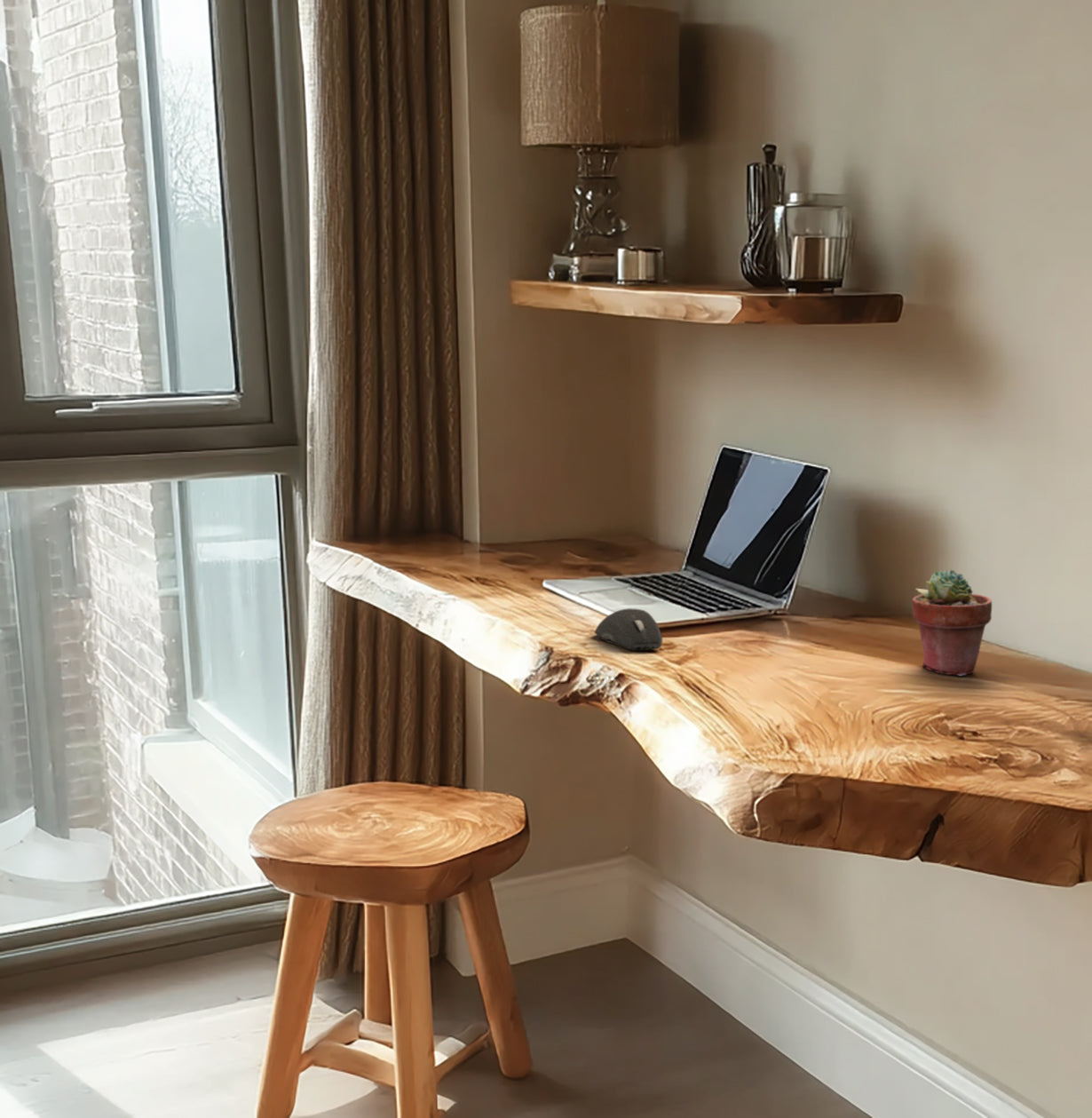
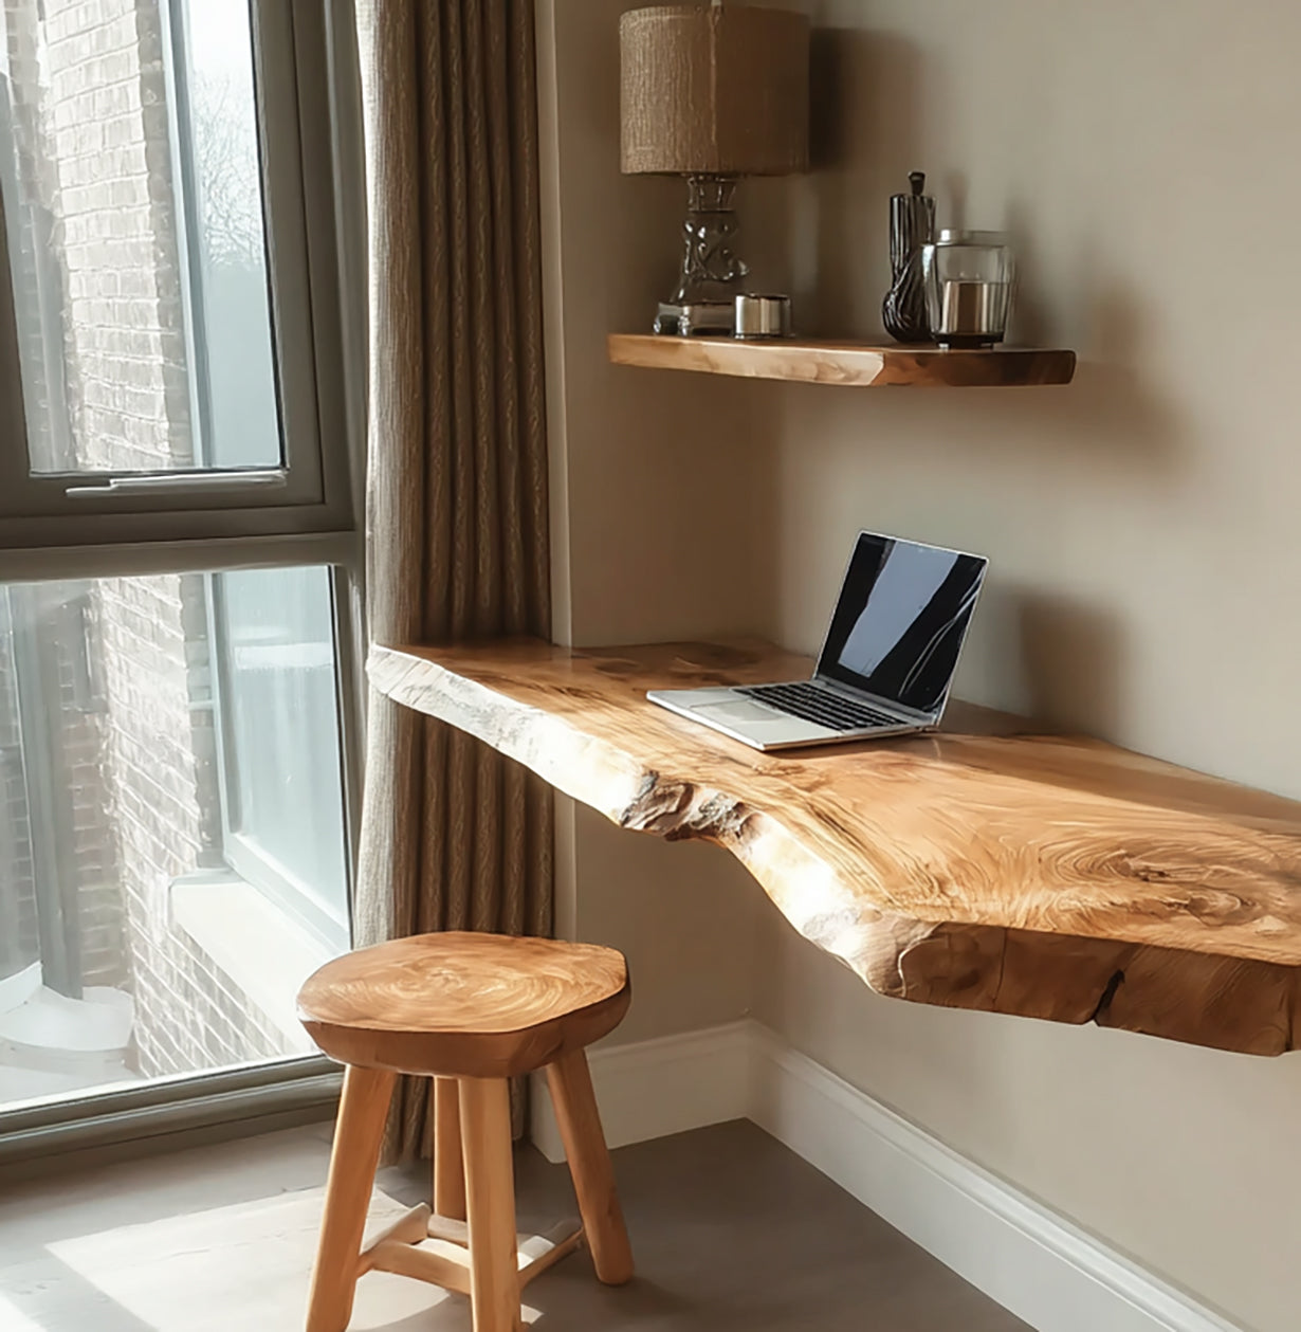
- potted succulent [911,568,993,677]
- computer mouse [594,607,663,652]
